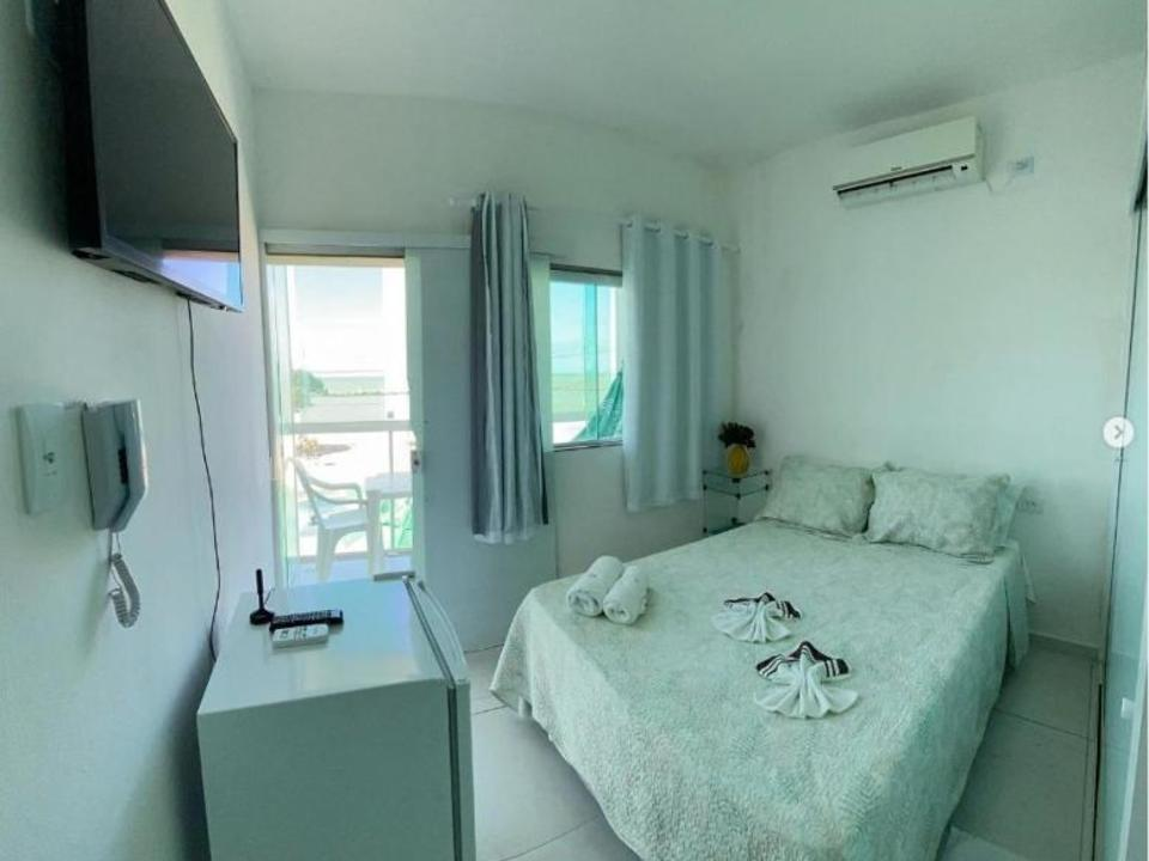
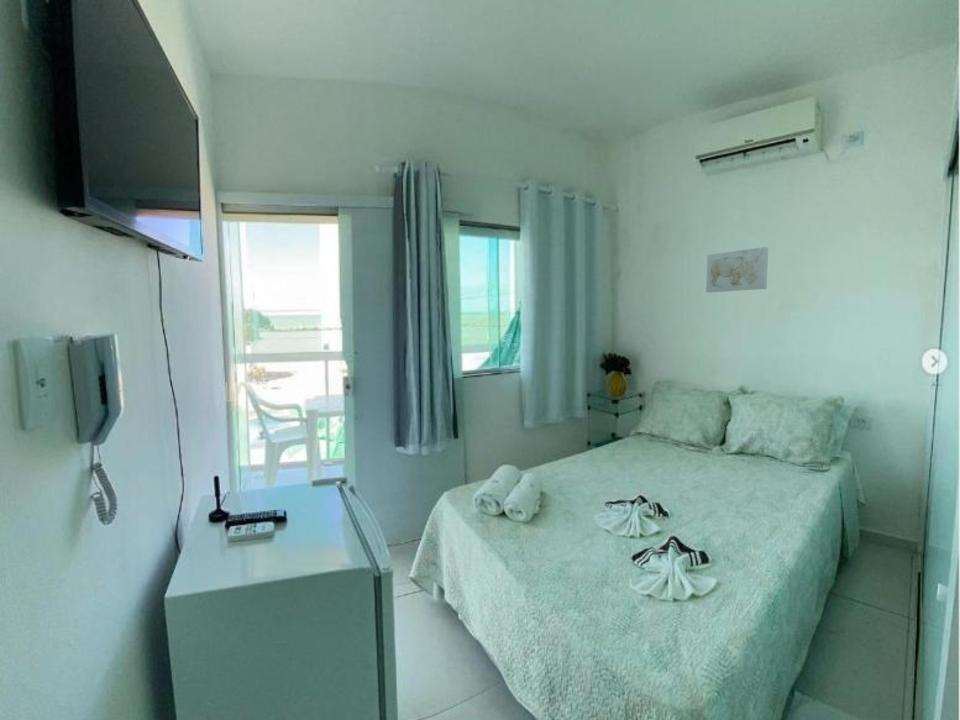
+ wall art [705,246,769,293]
